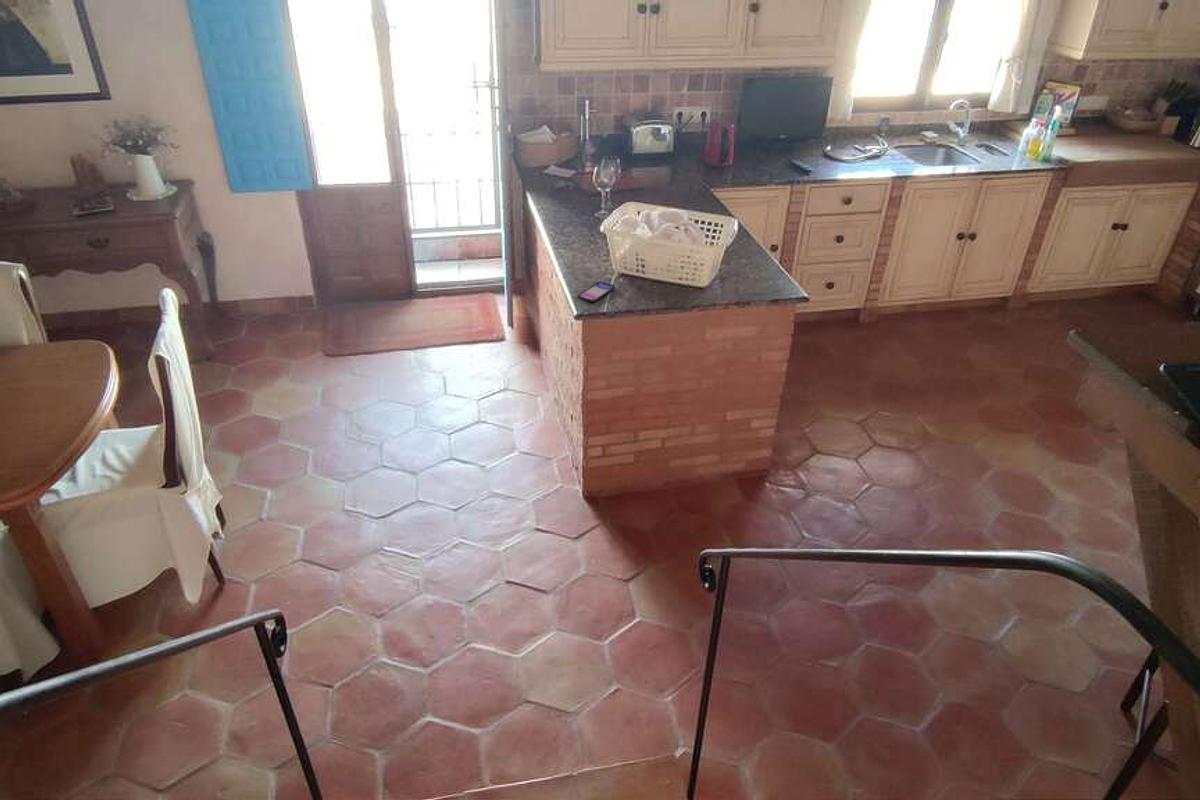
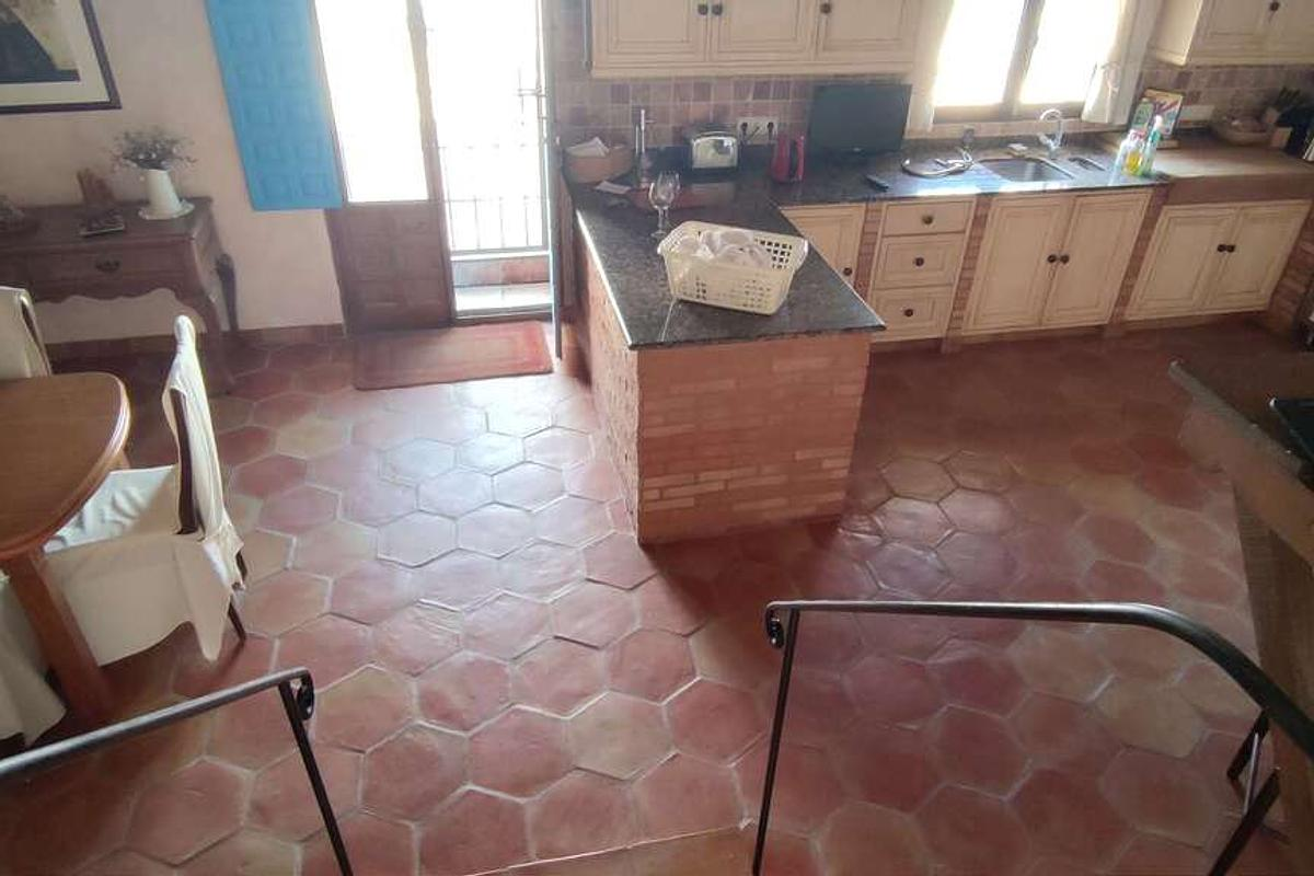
- smartphone [577,281,616,303]
